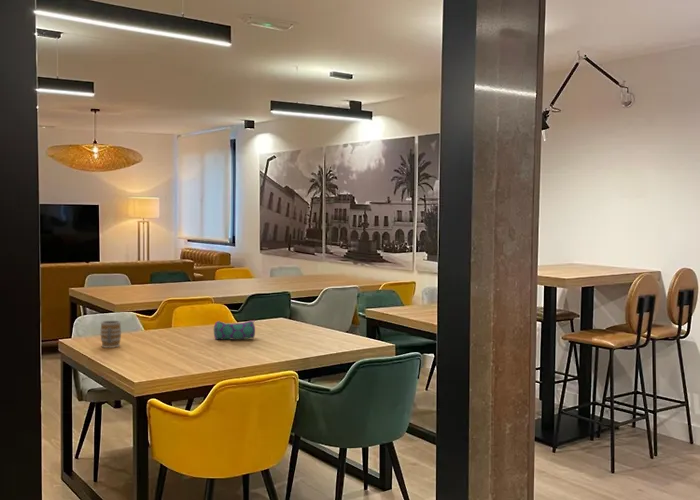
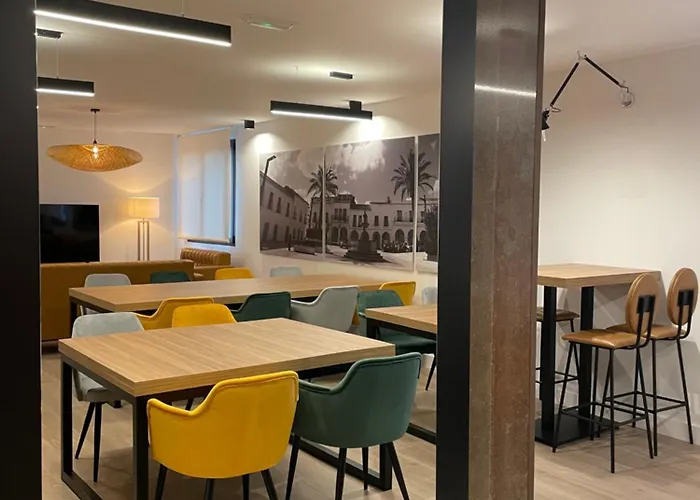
- mug [99,320,122,349]
- pencil case [213,319,256,340]
